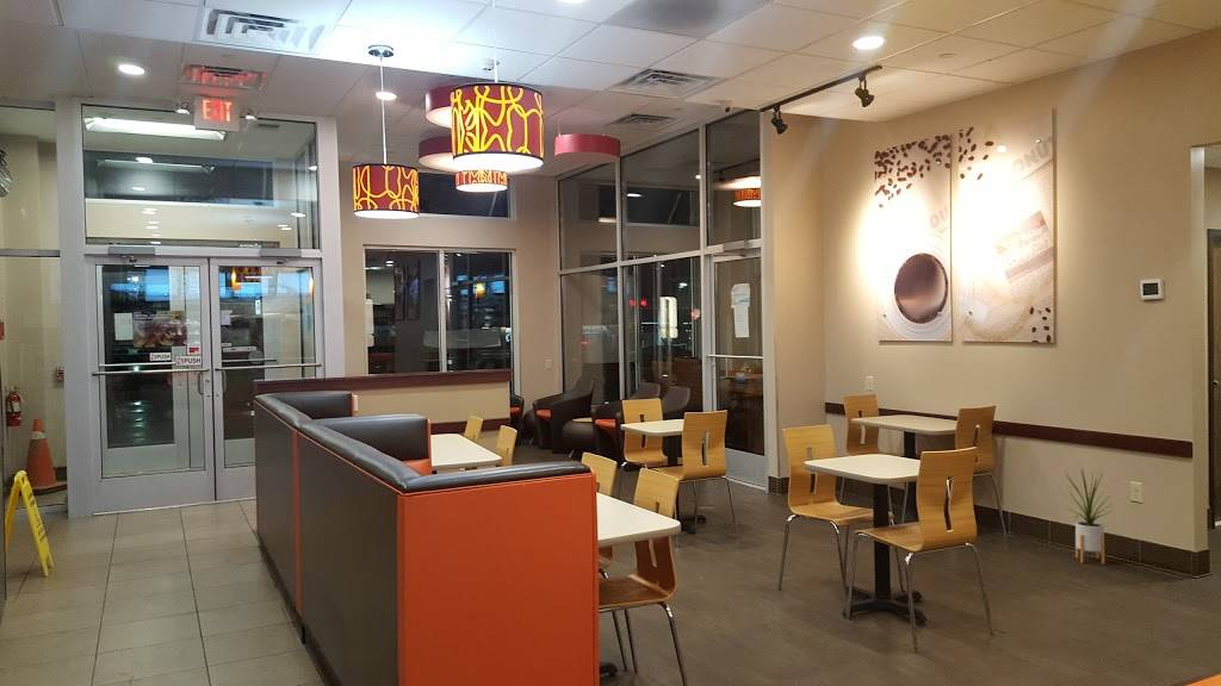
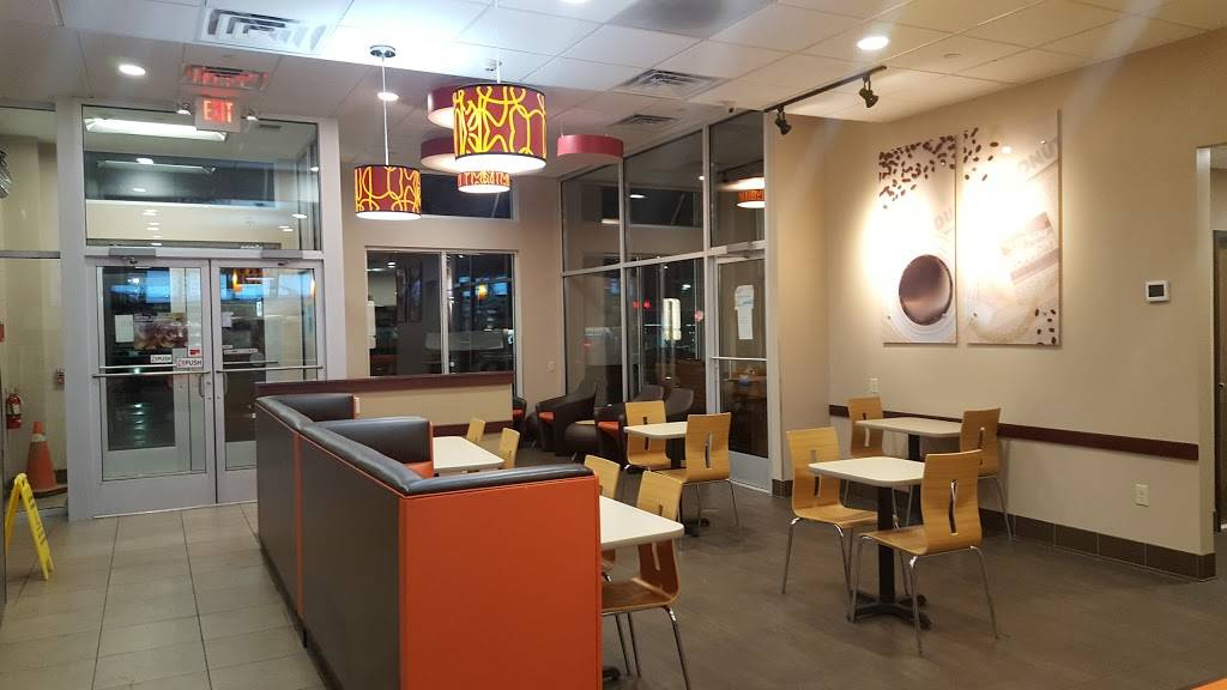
- house plant [1056,463,1118,565]
